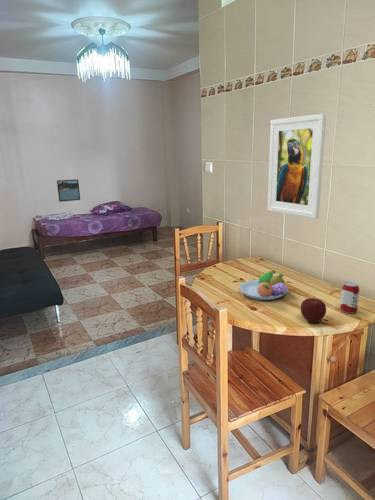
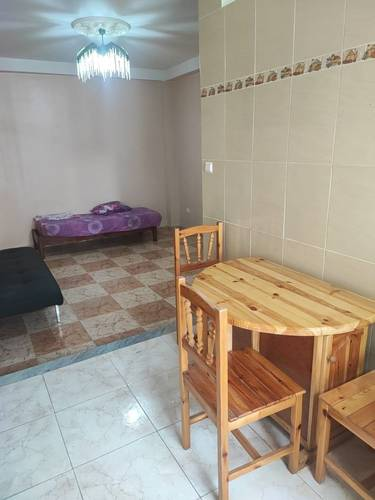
- apple [300,296,327,324]
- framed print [56,178,81,203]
- beverage can [339,280,360,314]
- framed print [267,113,327,219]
- fruit bowl [238,270,289,301]
